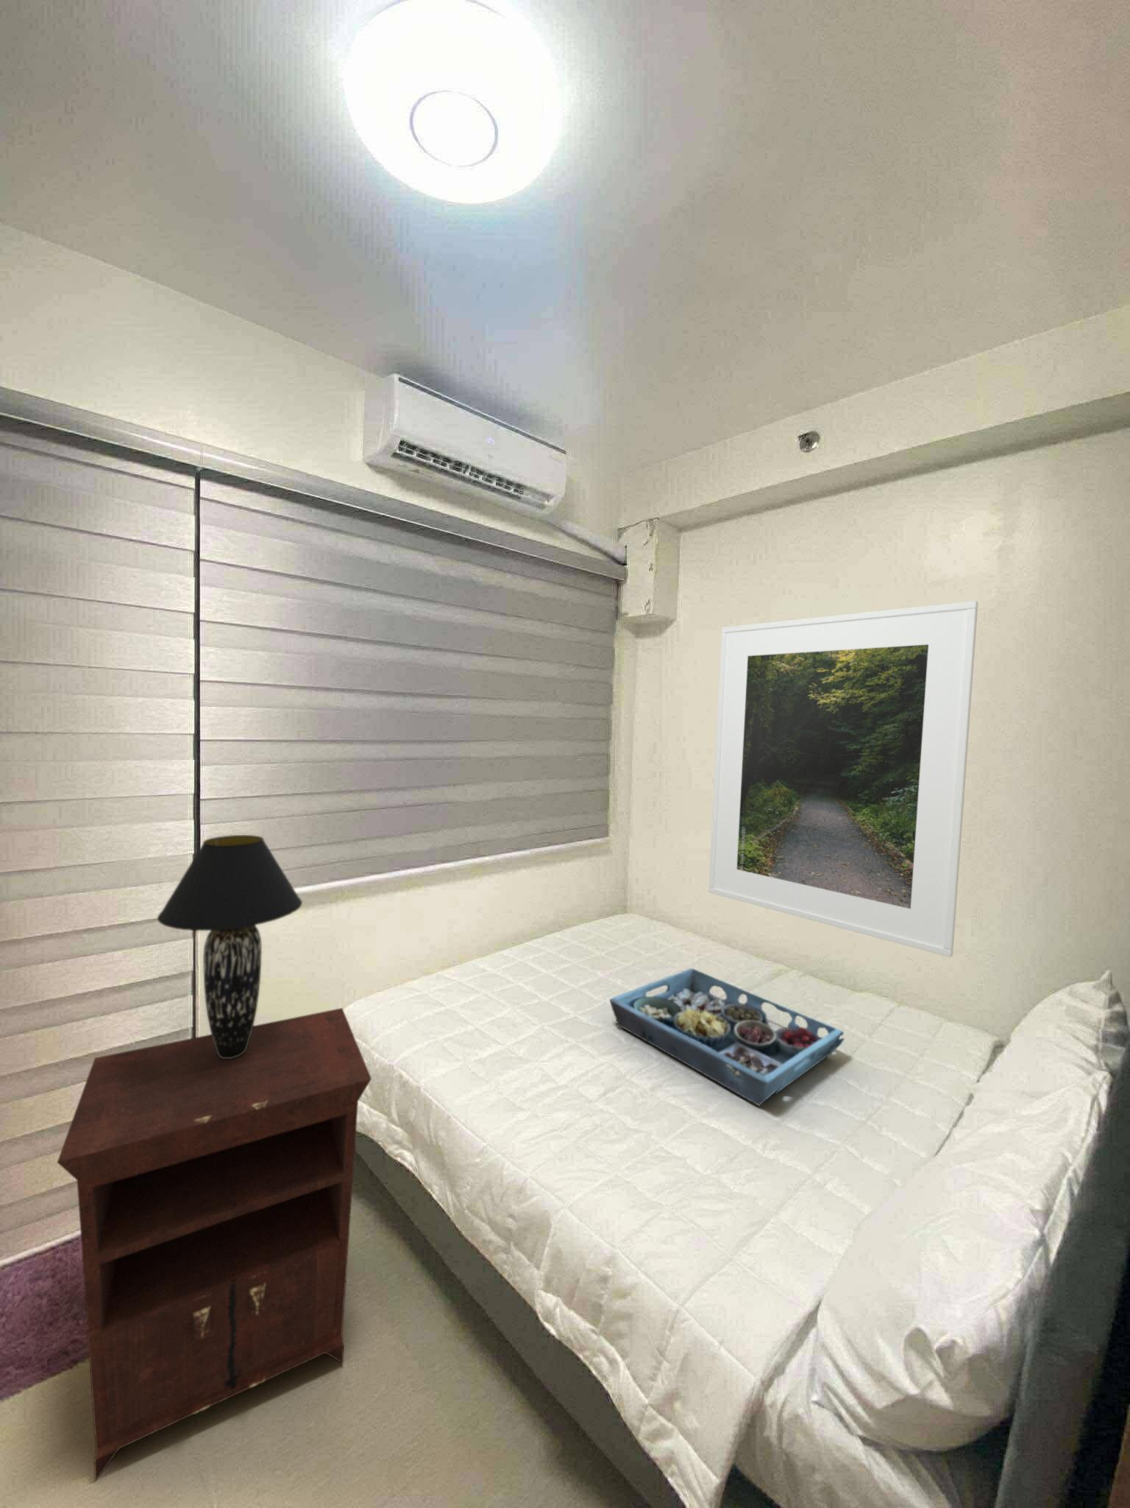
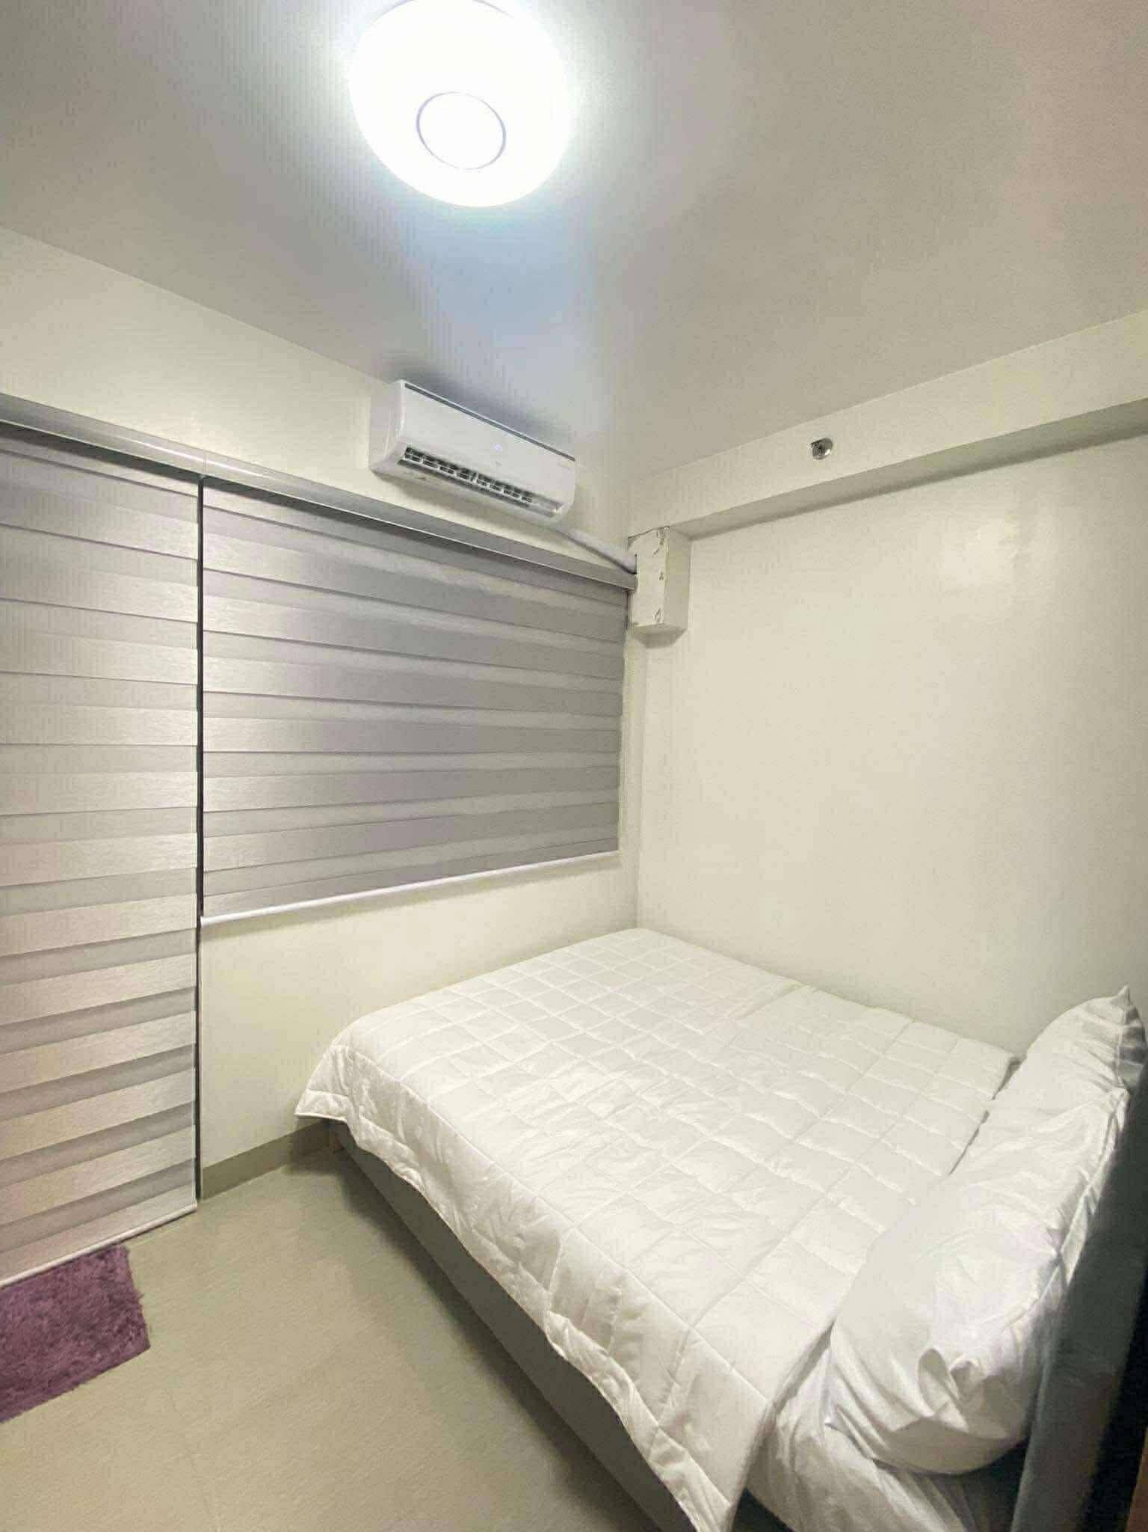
- nightstand [57,1007,373,1482]
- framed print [707,600,978,958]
- serving tray [609,968,845,1107]
- table lamp [157,835,303,1059]
